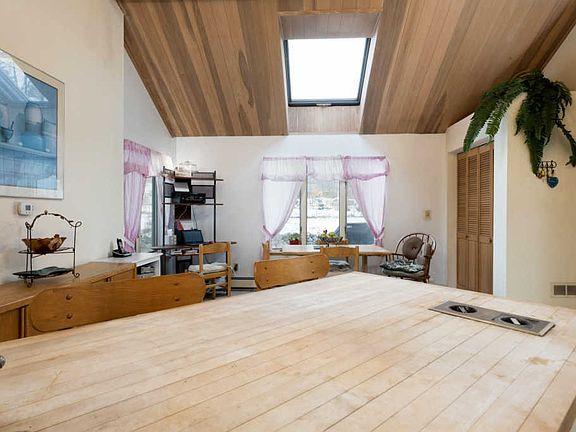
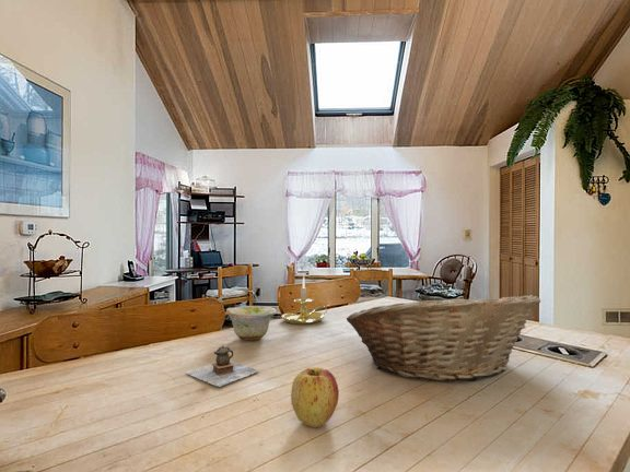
+ candle holder [281,275,330,326]
+ teapot [185,344,259,388]
+ fruit basket [346,293,541,382]
+ apple [290,366,340,429]
+ bowl [225,305,278,341]
